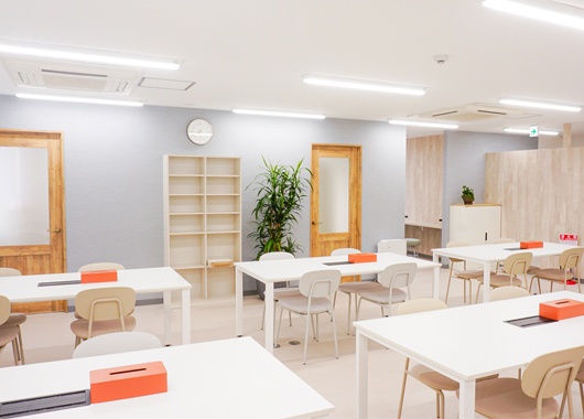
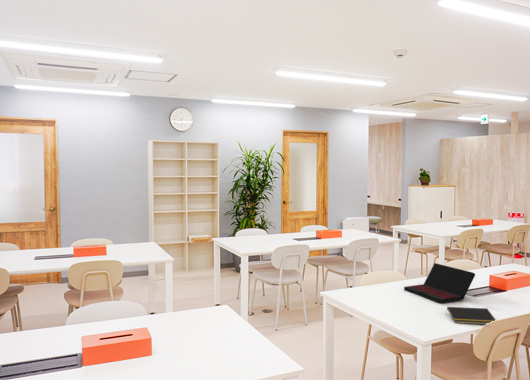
+ laptop [403,262,476,305]
+ notepad [445,306,496,326]
